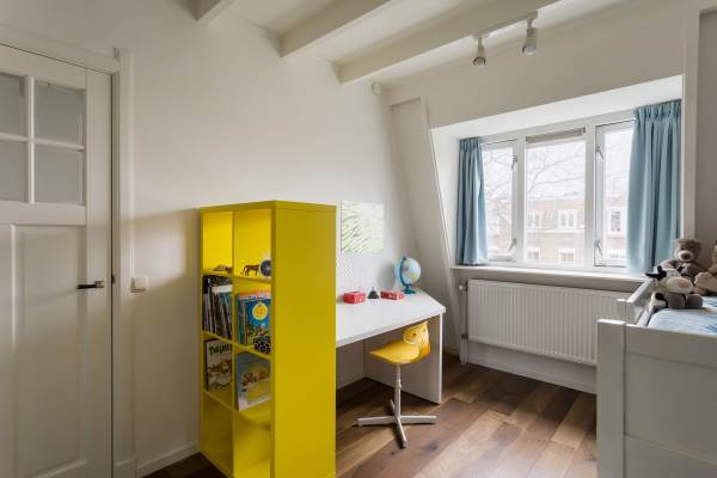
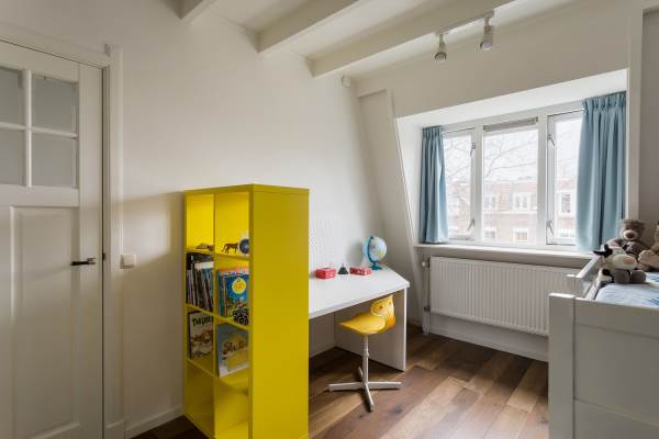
- wall art [339,200,385,253]
